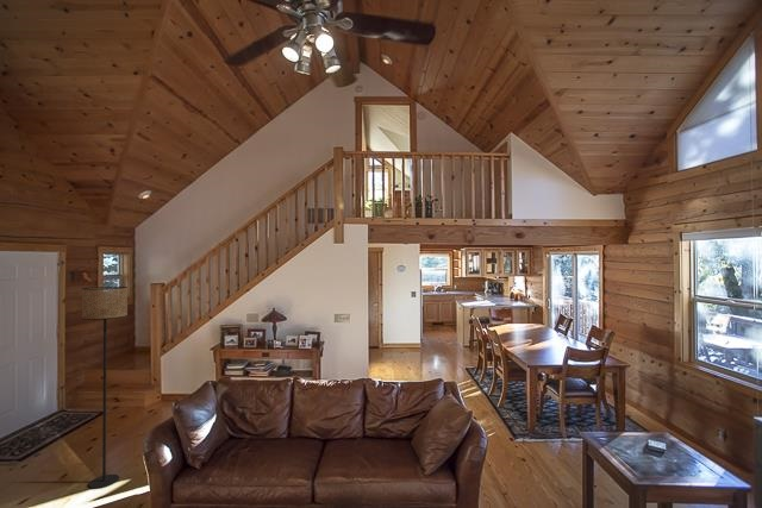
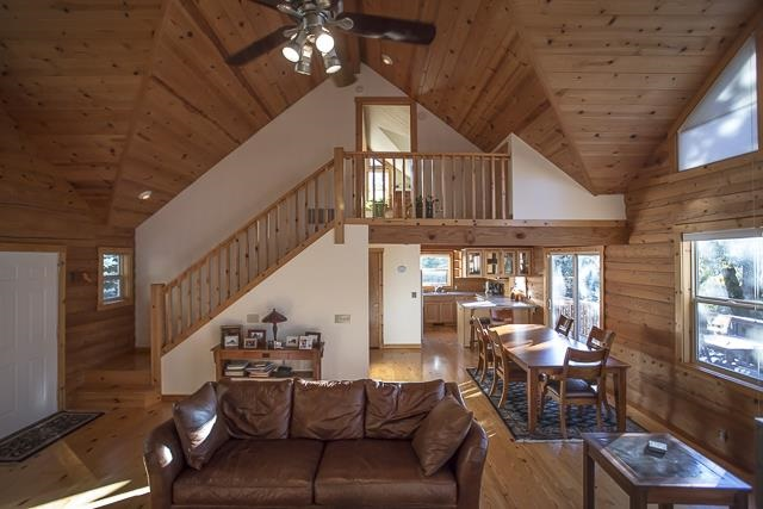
- floor lamp [81,286,129,490]
